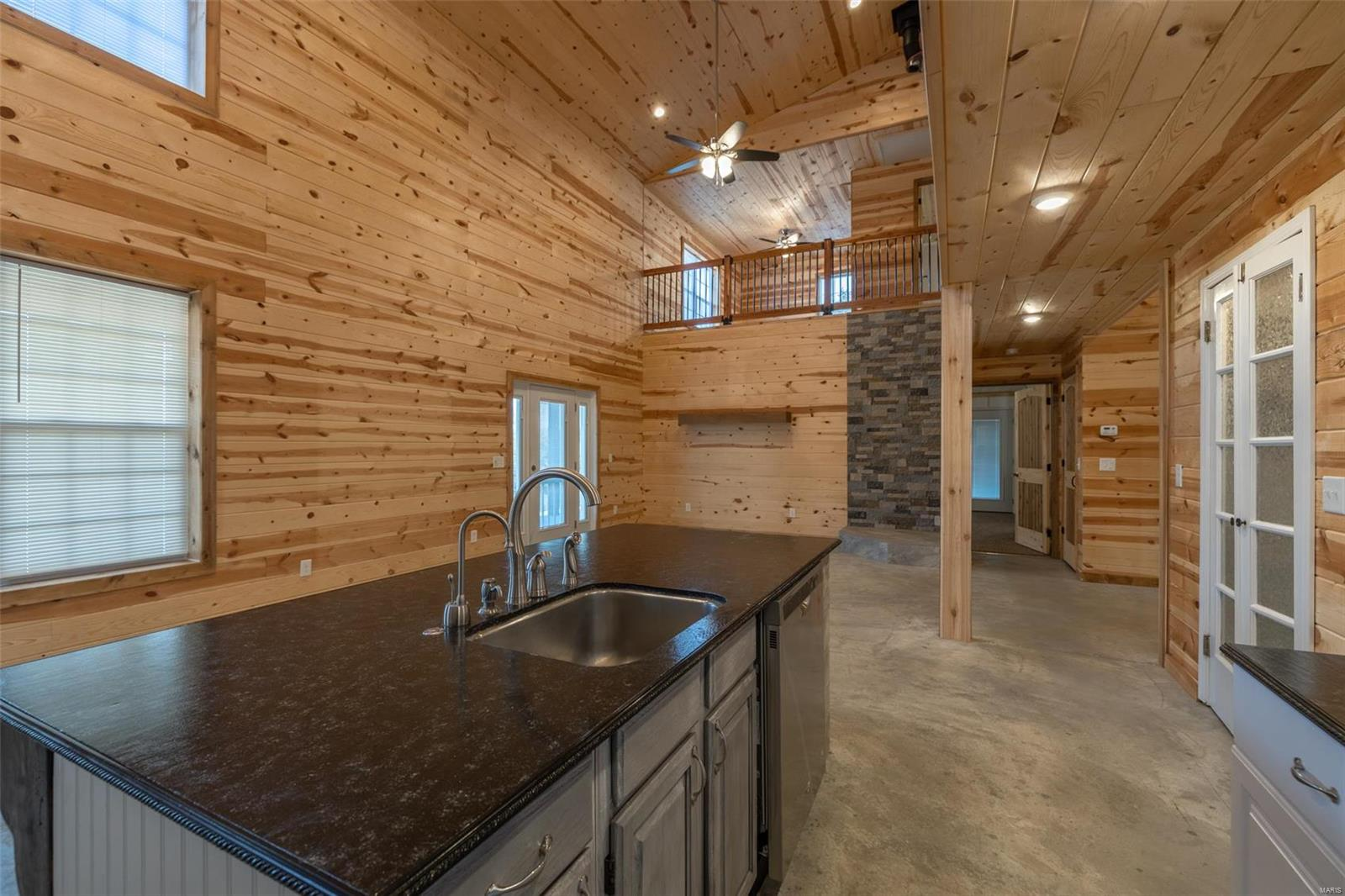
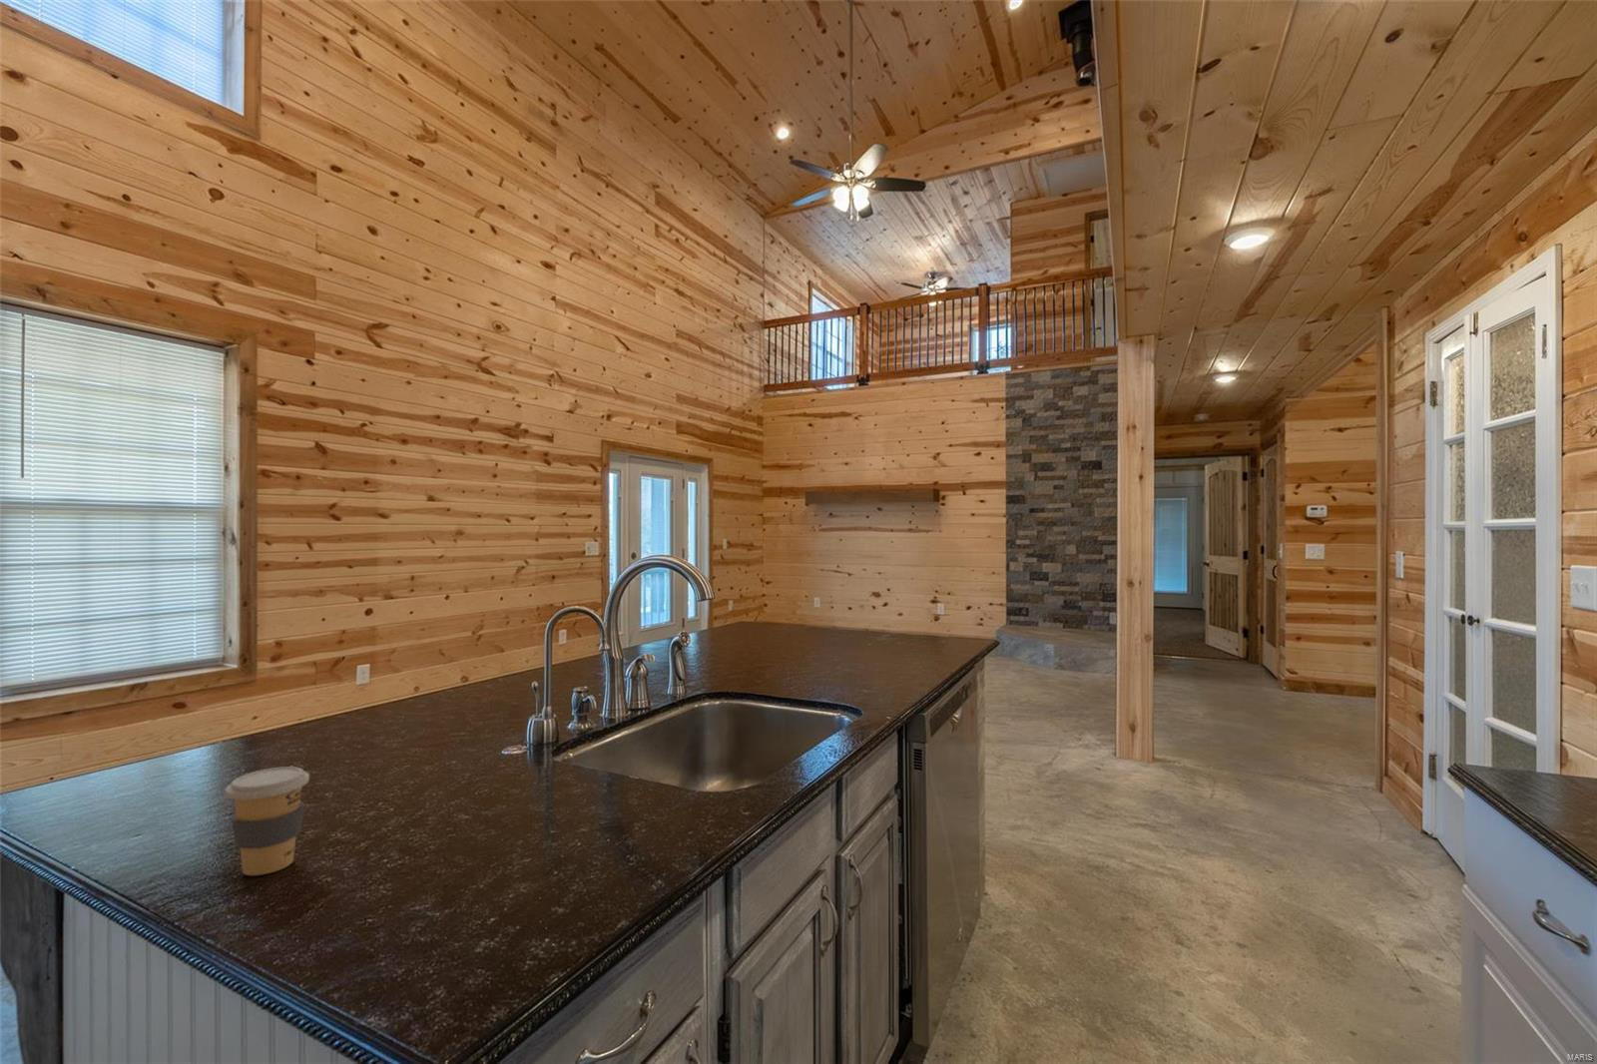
+ coffee cup [224,766,310,876]
